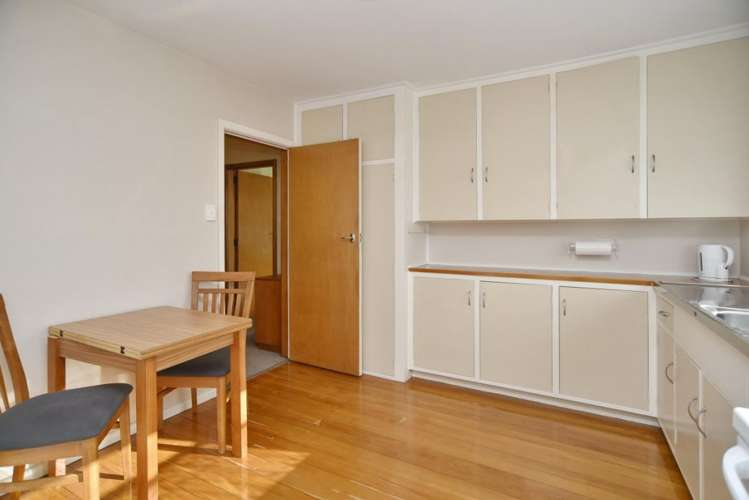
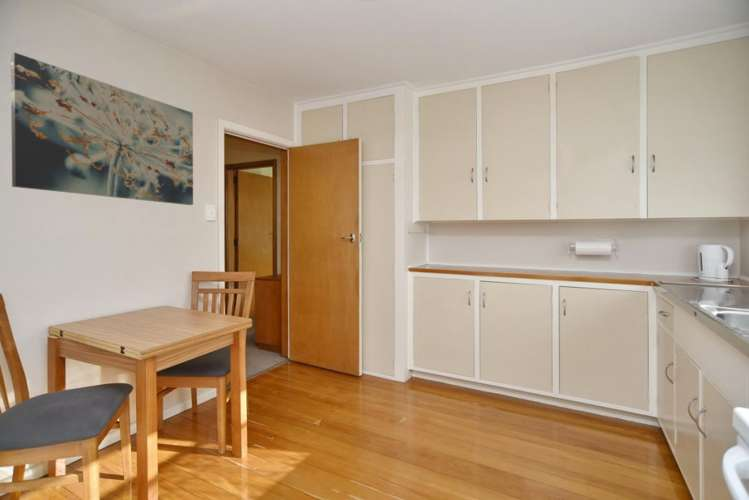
+ wall art [10,51,194,206]
